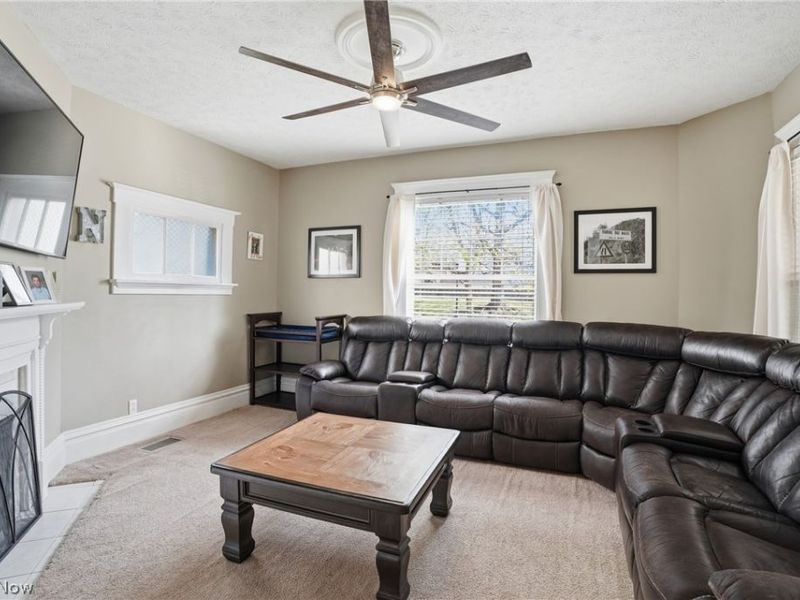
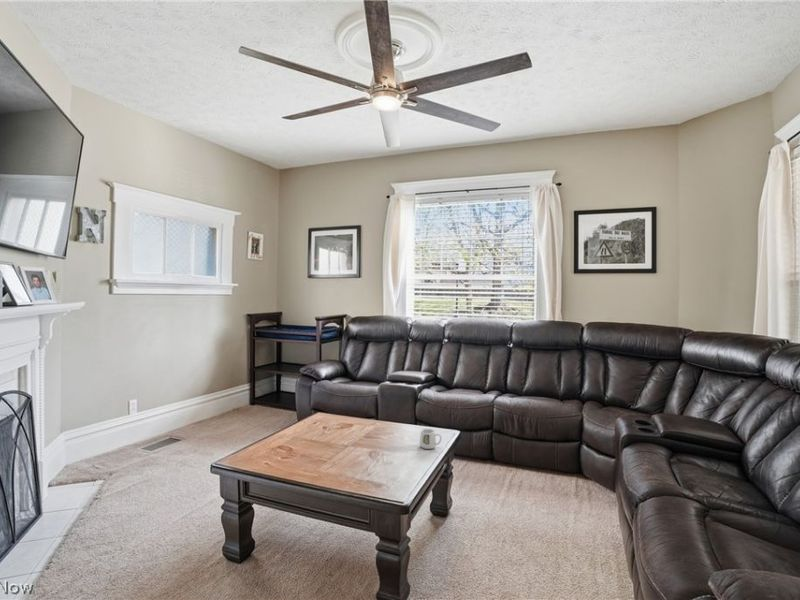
+ mug [418,428,443,450]
